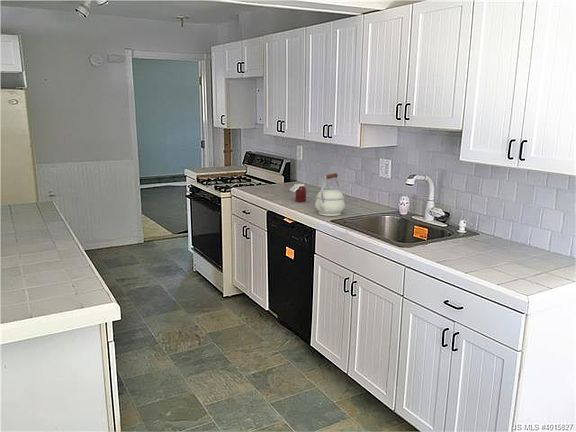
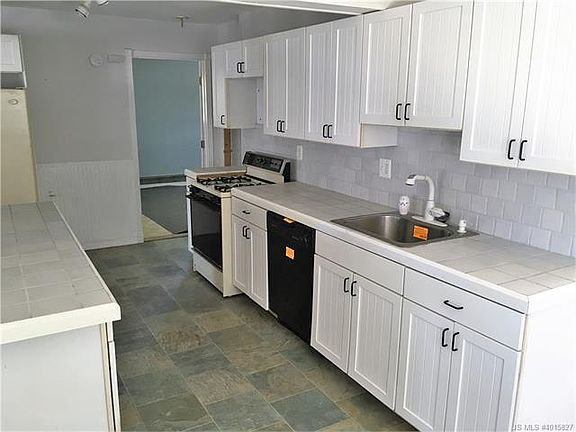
- jar [289,183,307,203]
- kettle [314,172,346,217]
